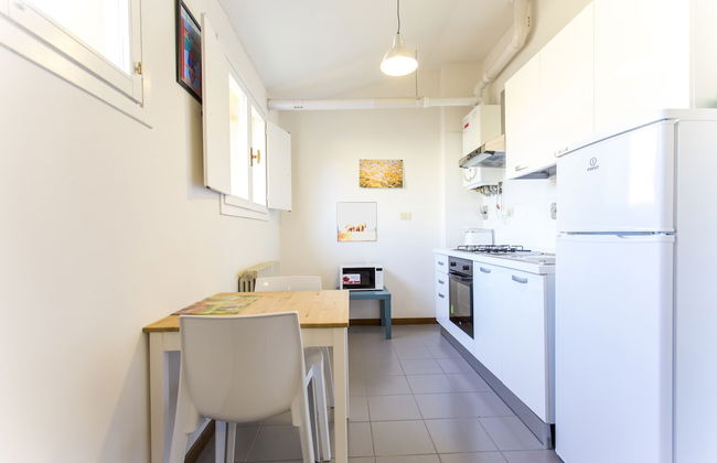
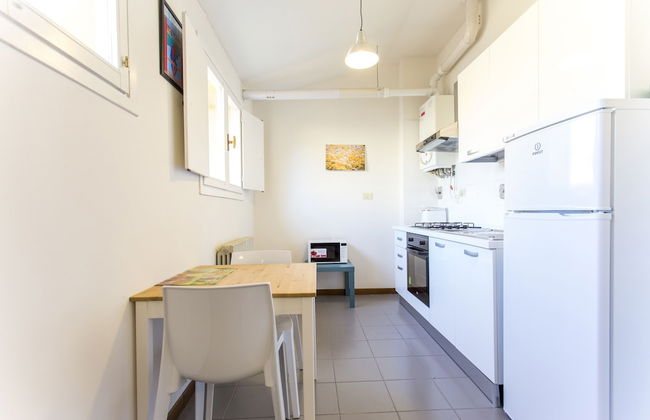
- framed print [336,201,377,243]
